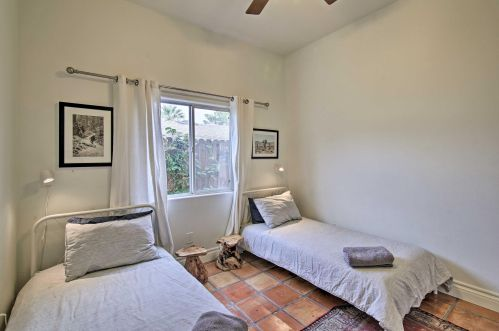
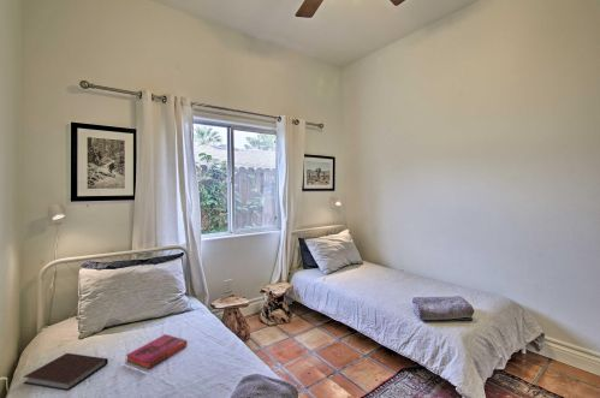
+ hardback book [125,333,189,370]
+ notebook [23,352,109,392]
